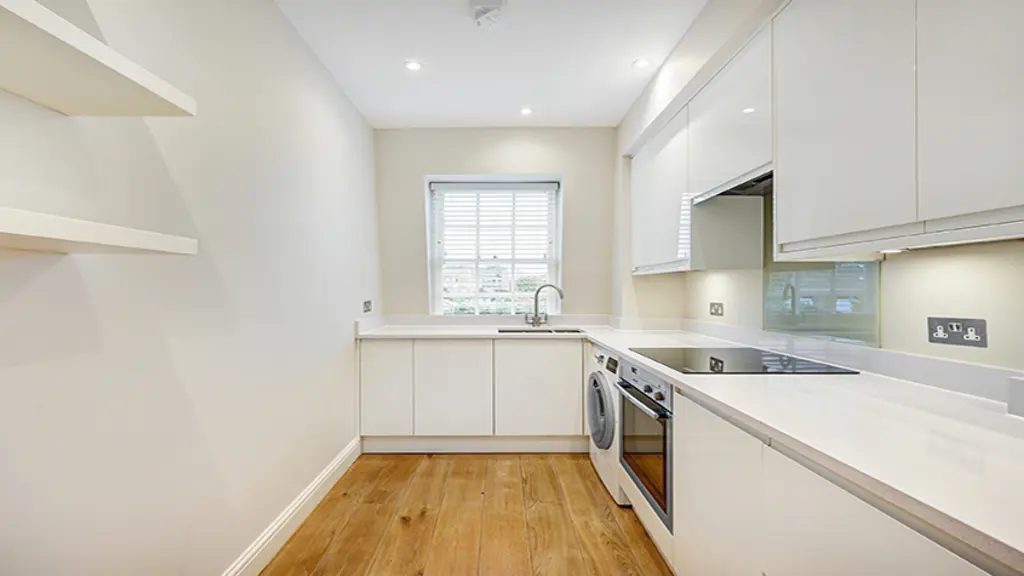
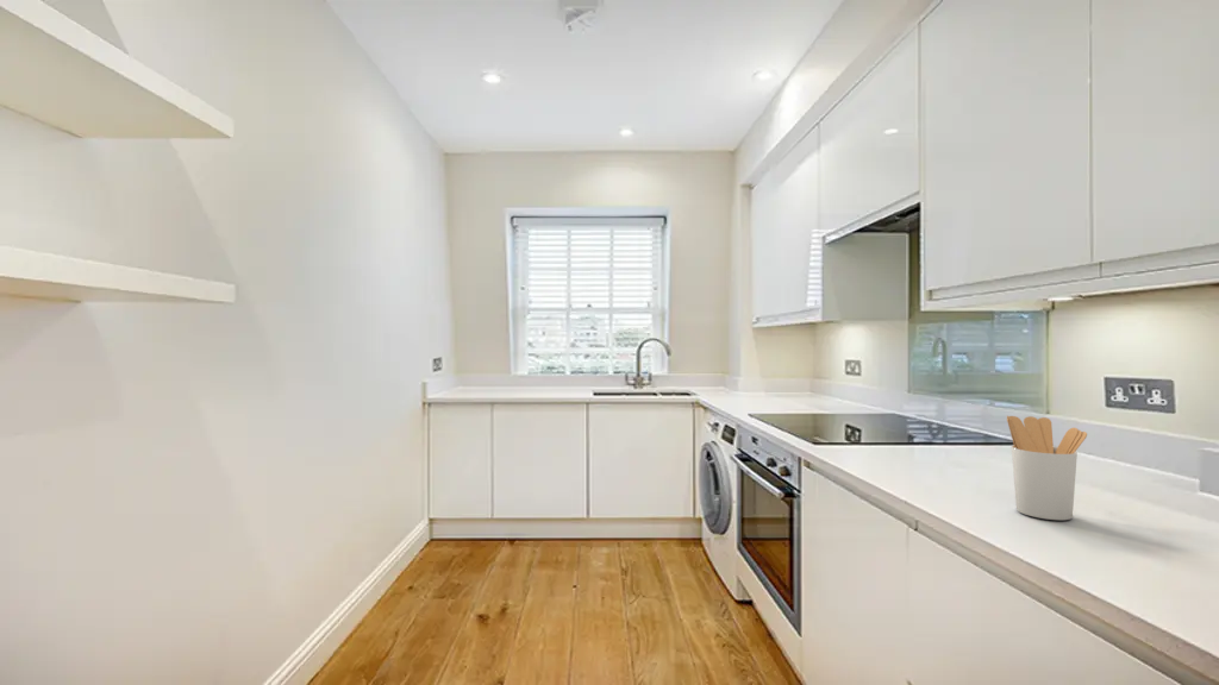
+ utensil holder [1006,415,1088,521]
